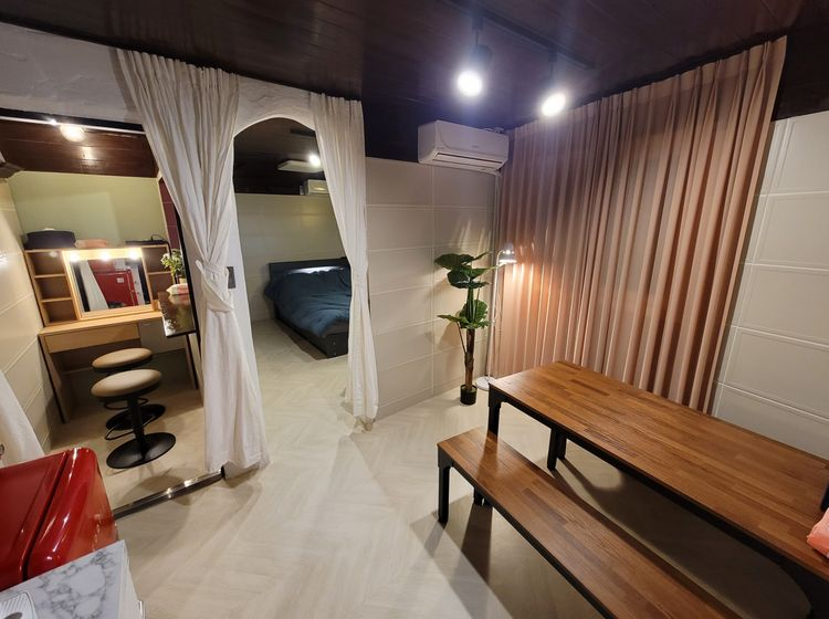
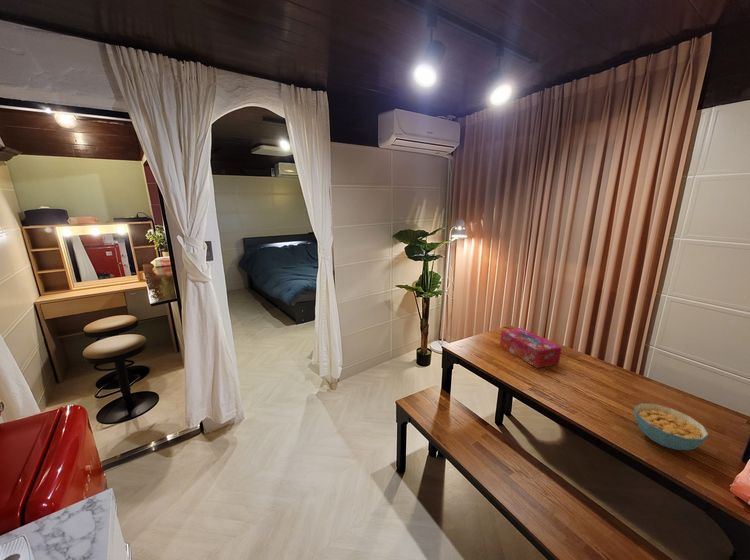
+ cereal bowl [633,402,710,451]
+ tissue box [499,327,563,369]
